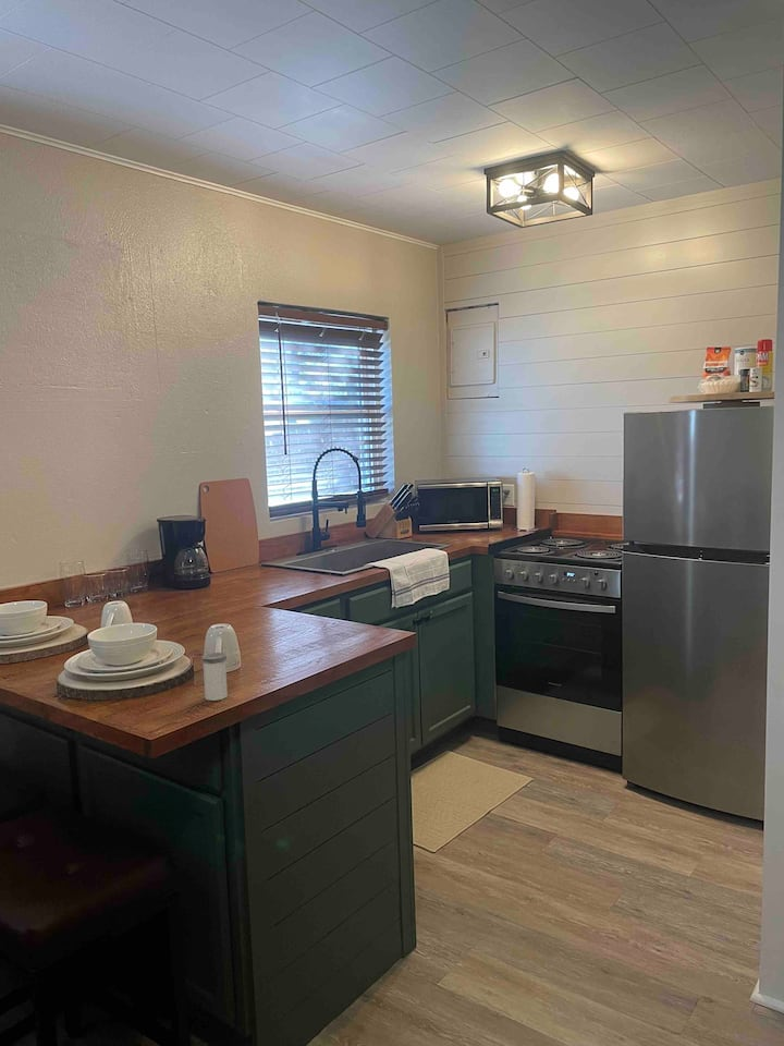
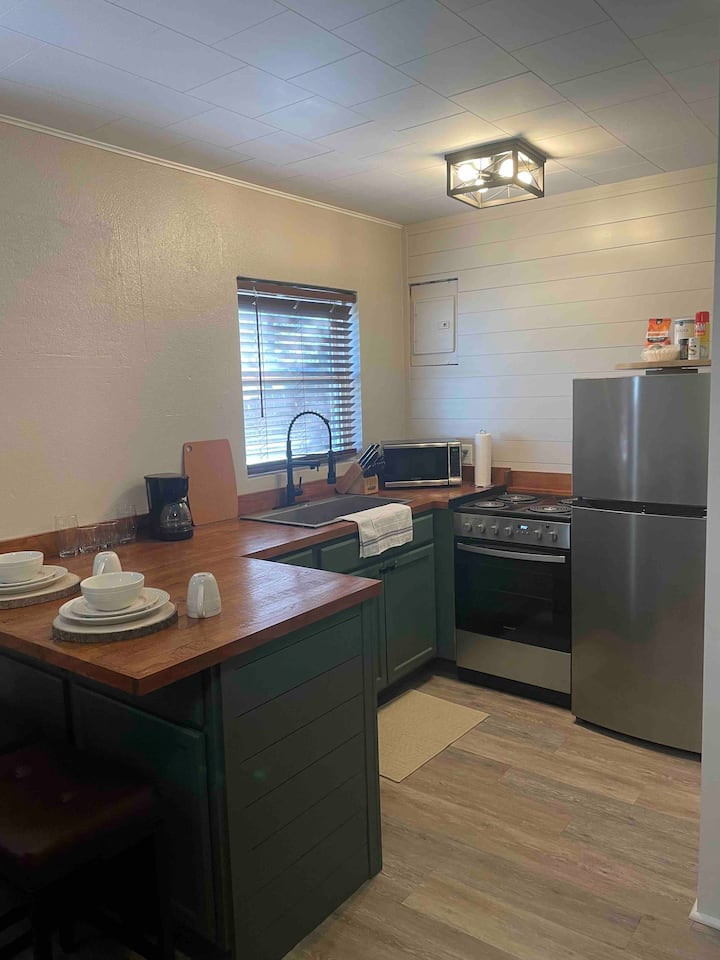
- salt shaker [200,652,229,702]
